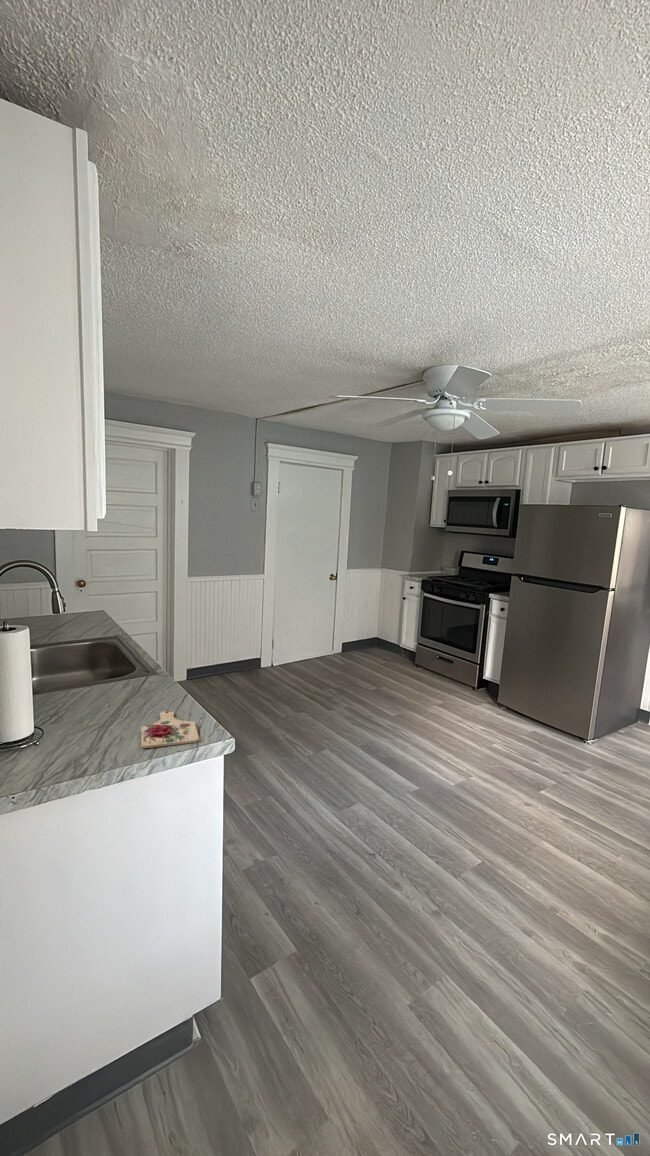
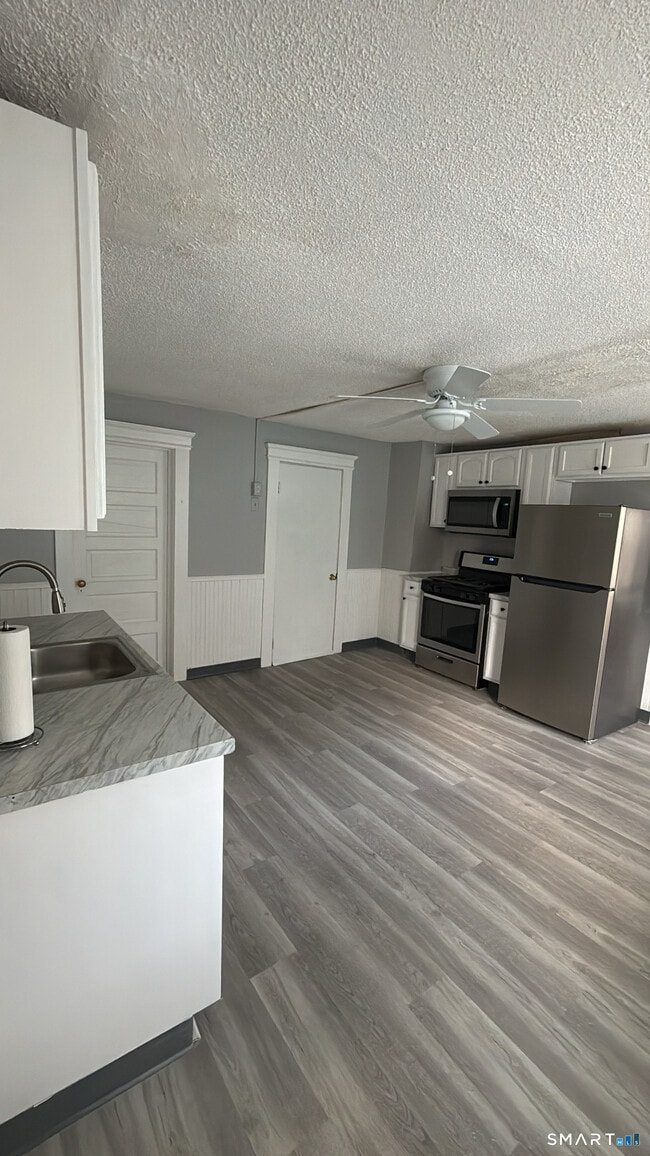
- cutting board [140,710,200,749]
